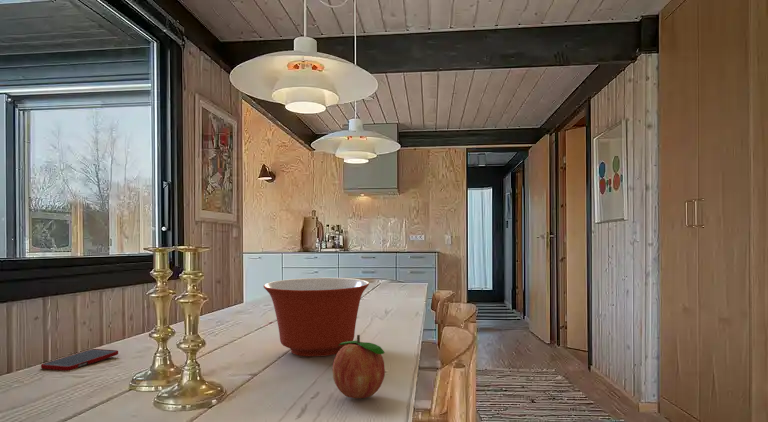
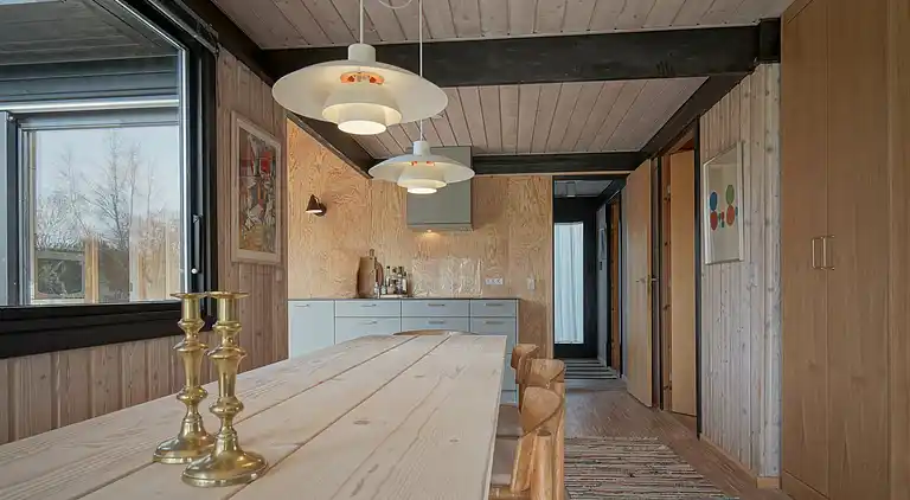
- fruit [332,334,386,399]
- mixing bowl [263,277,370,357]
- cell phone [40,348,119,372]
